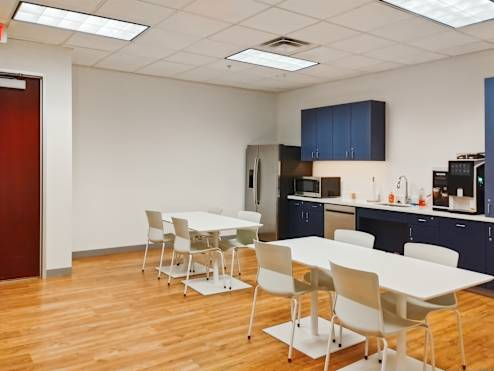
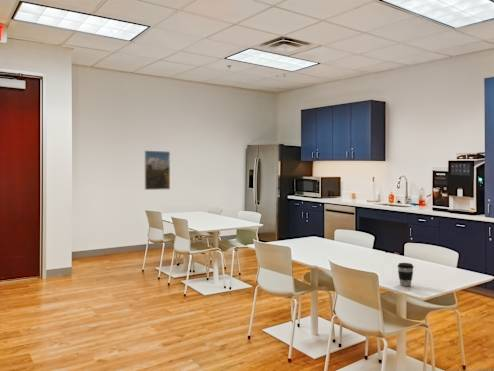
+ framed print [144,150,171,191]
+ coffee cup [397,262,415,287]
